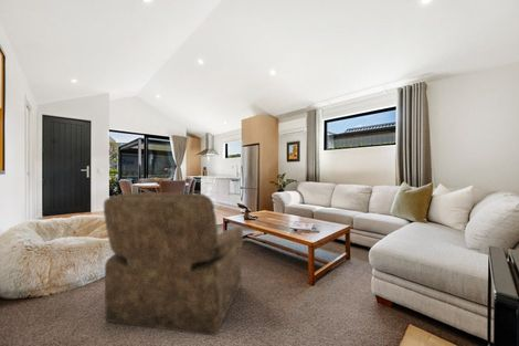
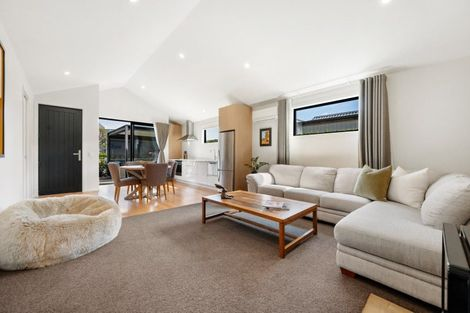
- armchair [103,191,244,337]
